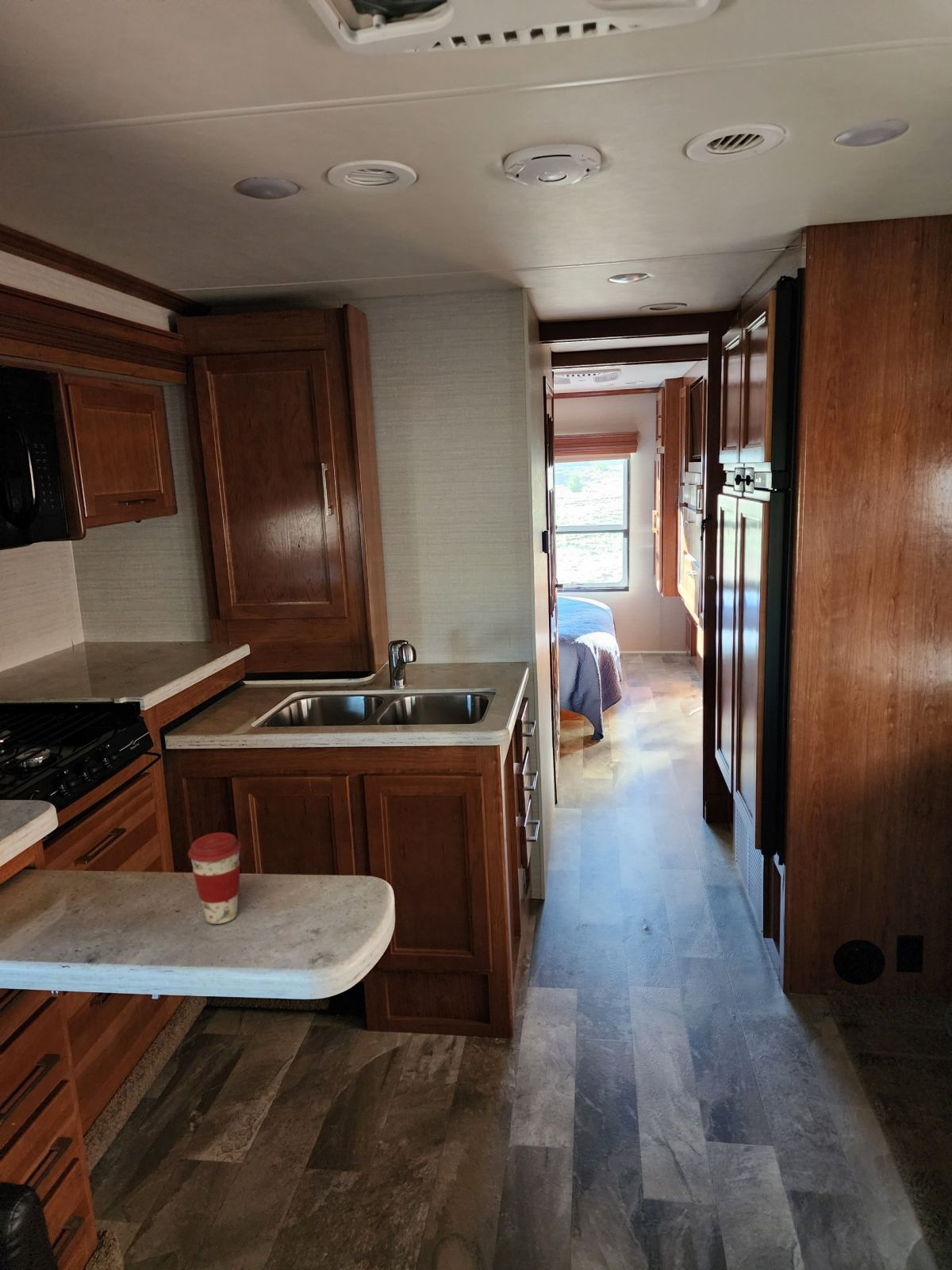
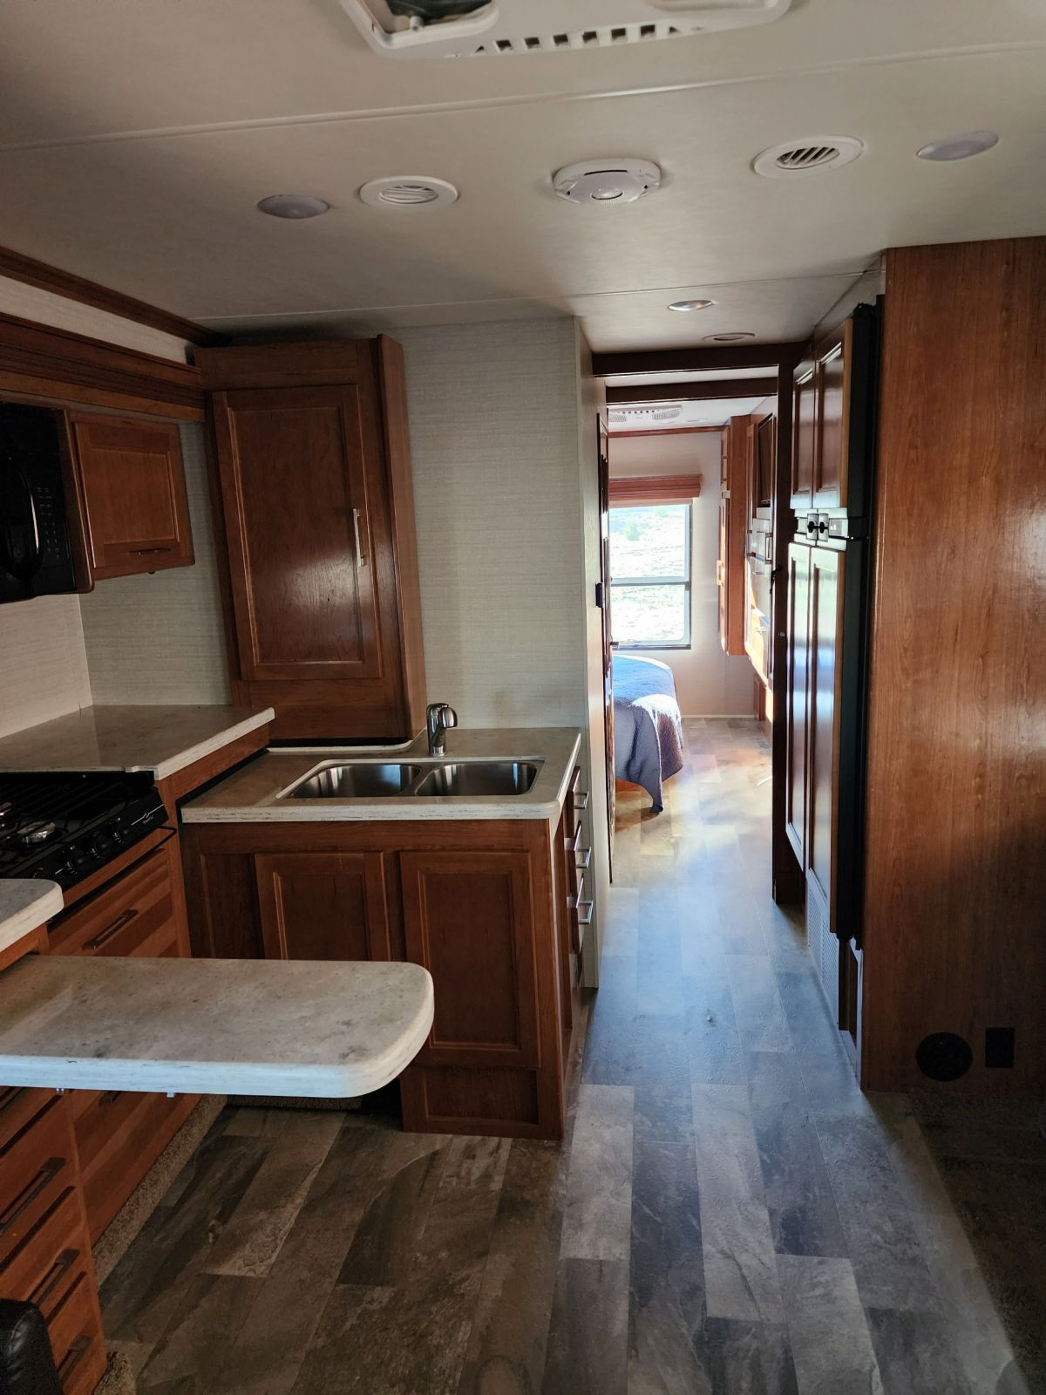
- coffee cup [187,832,242,925]
